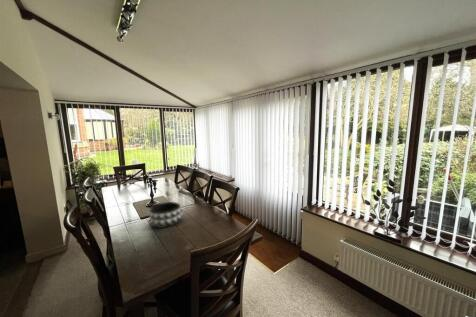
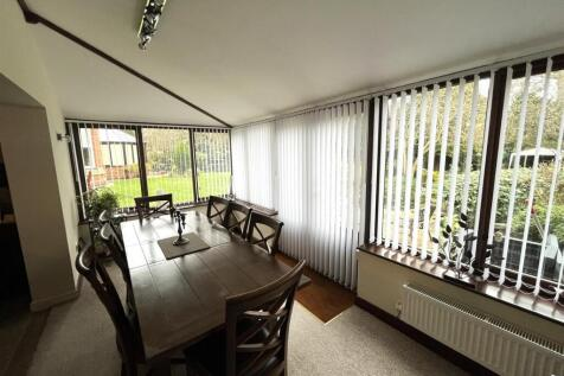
- decorative bowl [147,201,184,229]
